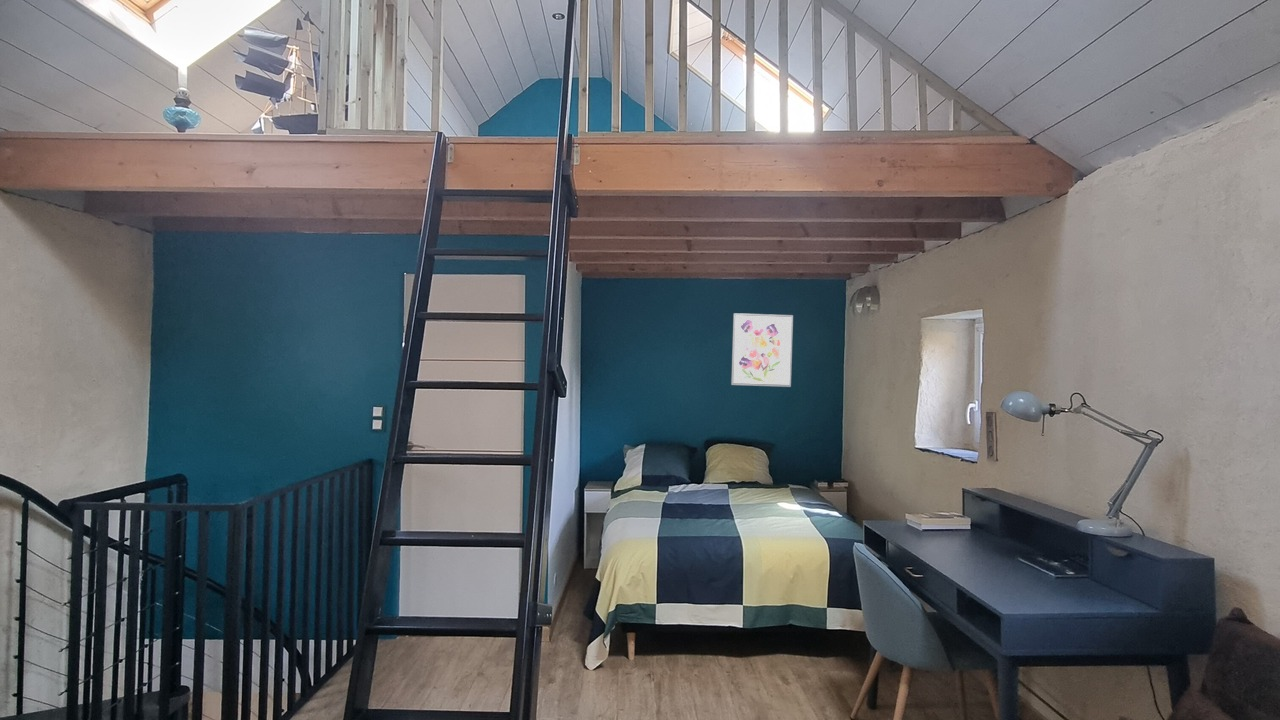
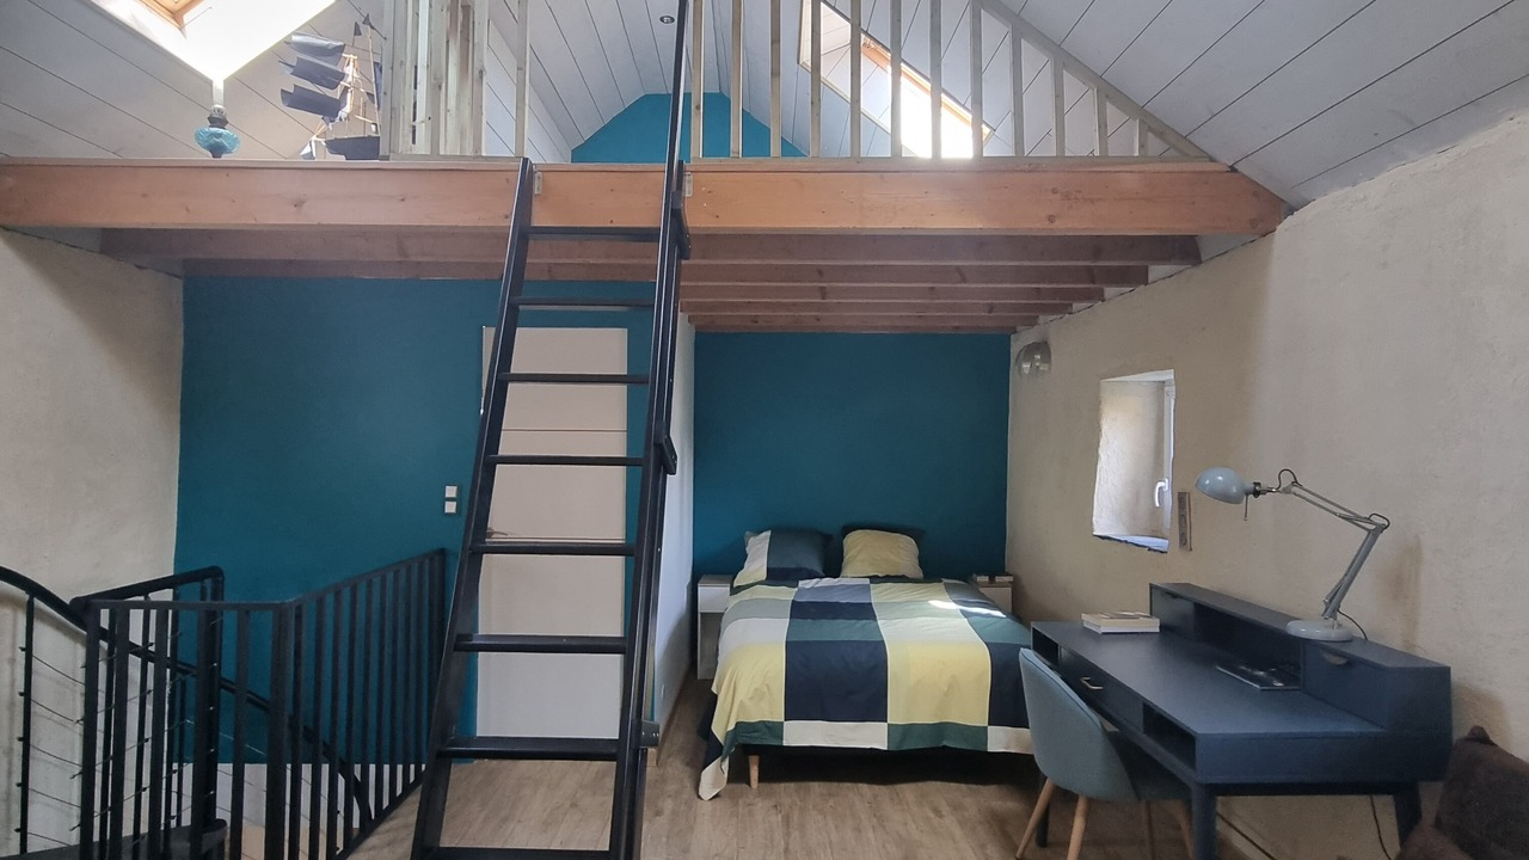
- wall art [730,312,794,388]
